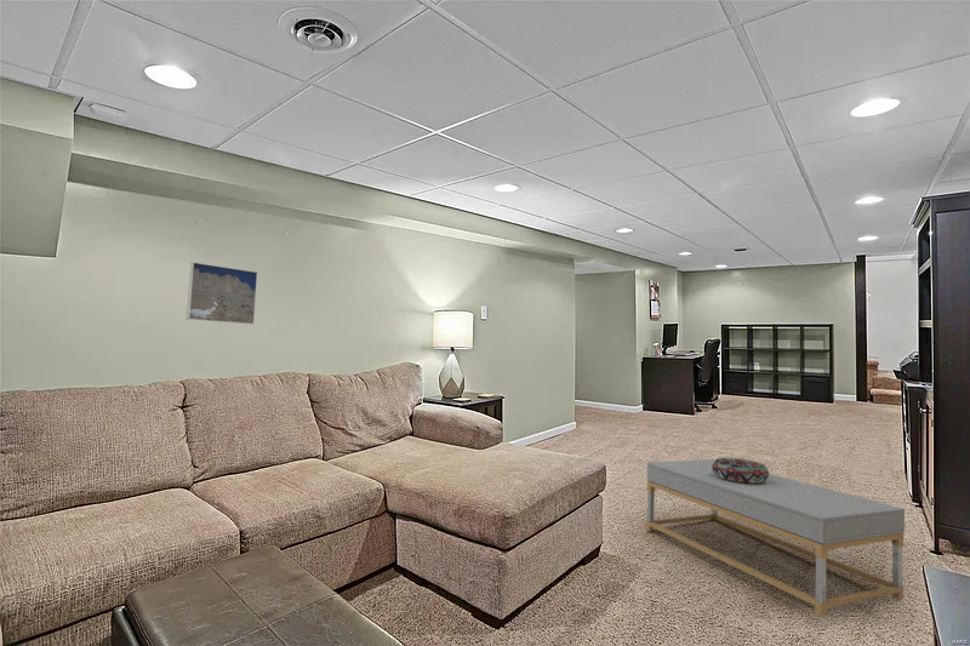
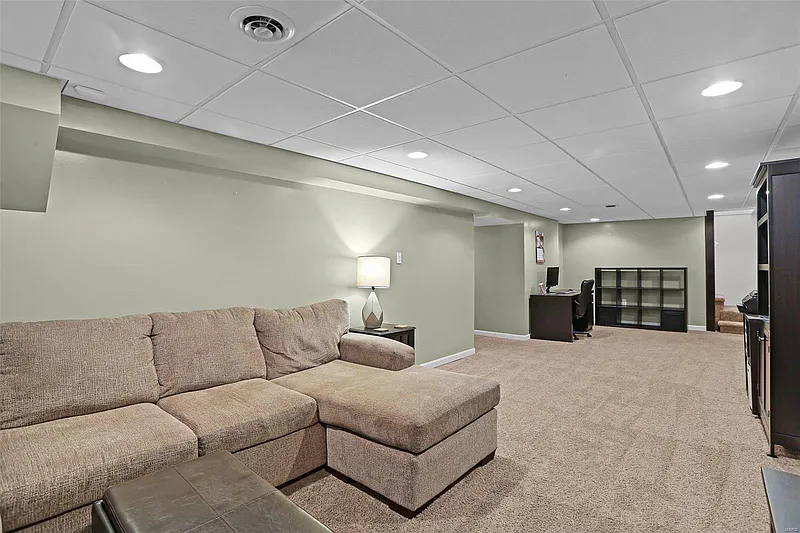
- decorative bowl [712,457,770,484]
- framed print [186,261,258,326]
- coffee table [645,458,906,618]
